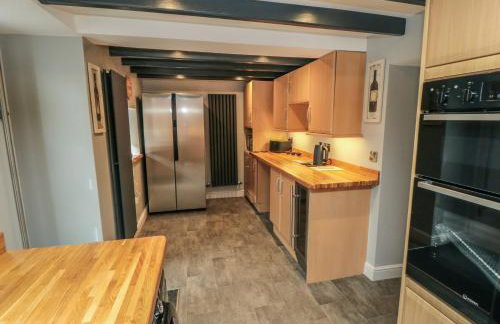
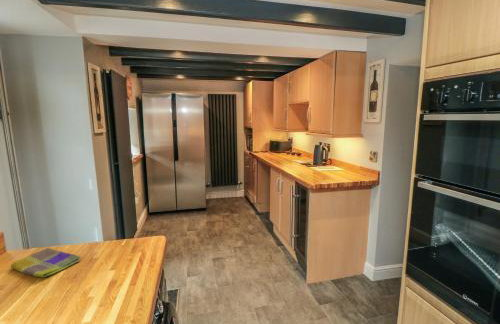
+ dish towel [10,247,82,278]
